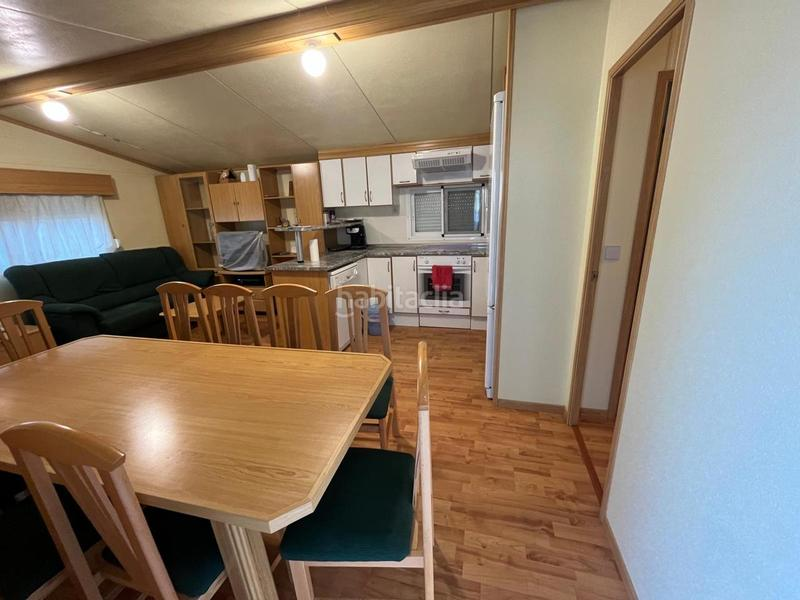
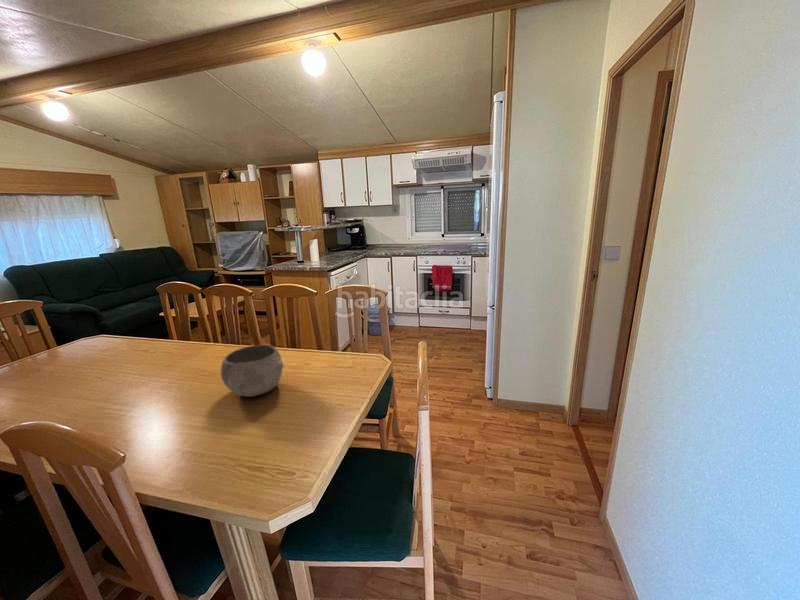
+ bowl [220,344,284,398]
